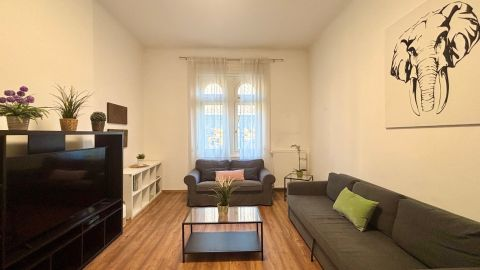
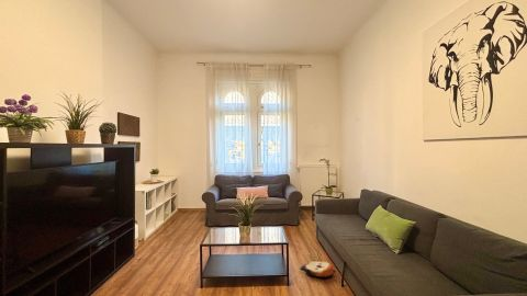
+ plush toy [299,259,337,278]
